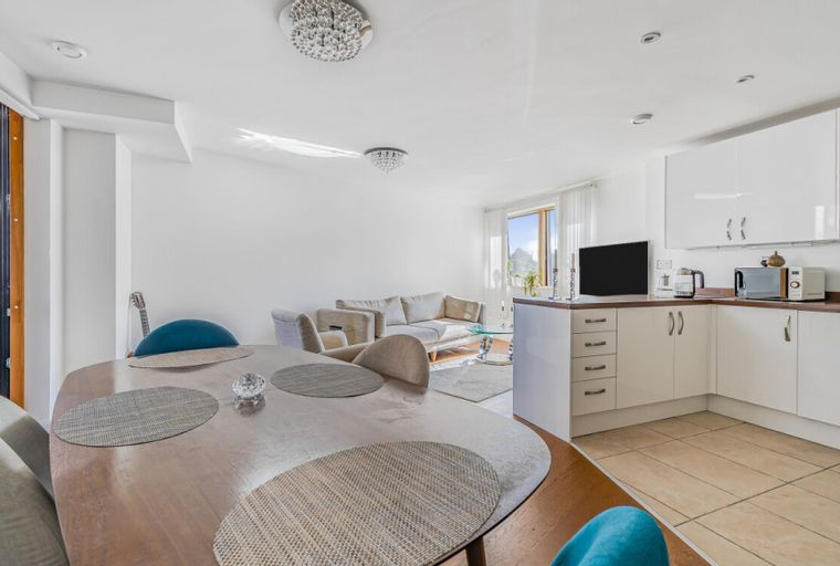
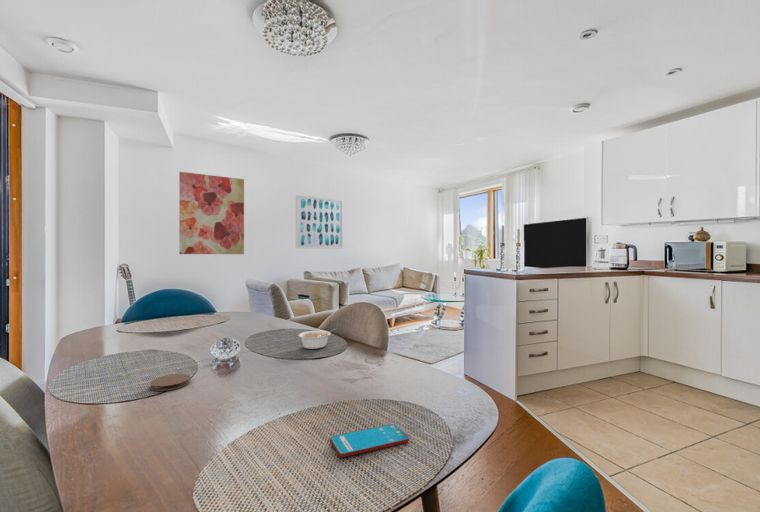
+ wall art [295,194,344,250]
+ coaster [149,373,191,392]
+ legume [298,328,336,350]
+ smartphone [329,423,409,458]
+ wall art [178,171,245,255]
